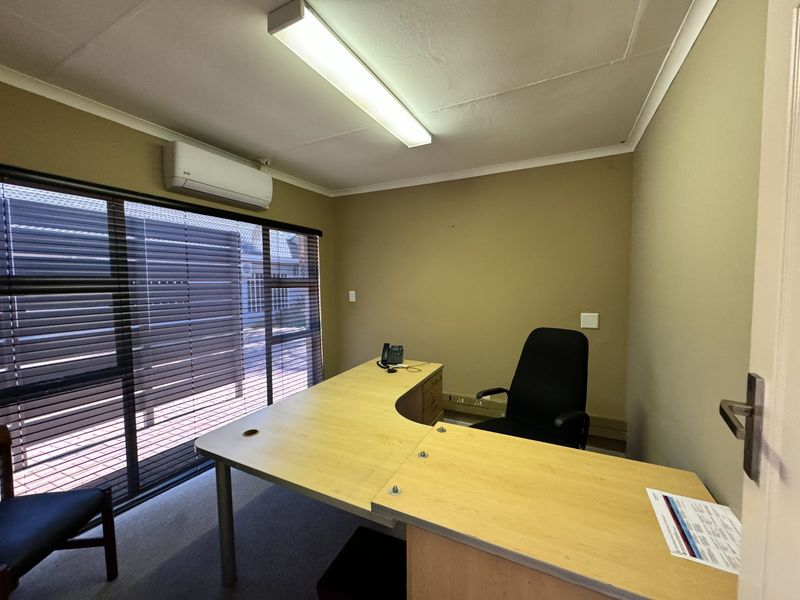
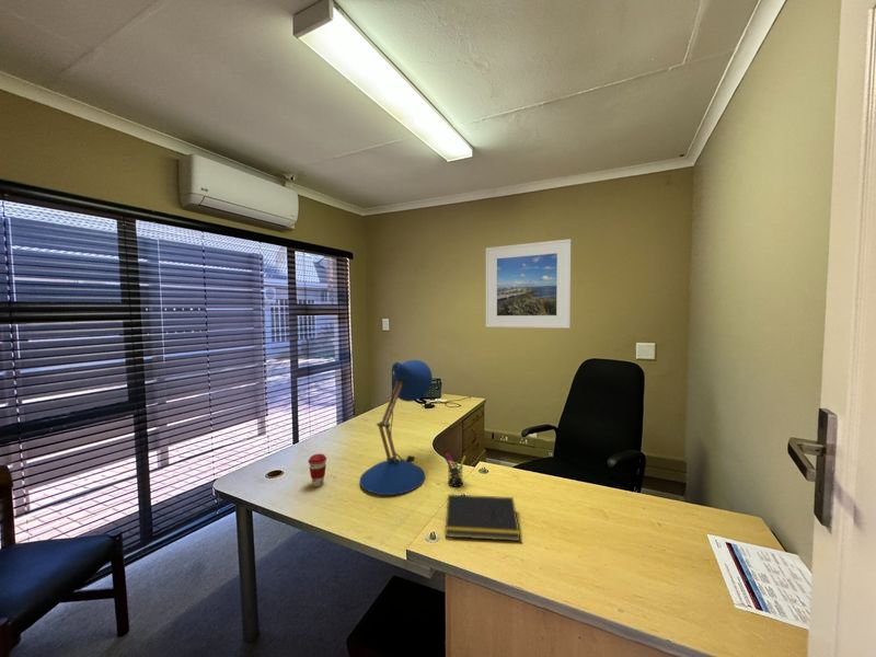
+ pen holder [443,452,466,487]
+ coffee cup [307,452,327,487]
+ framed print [485,238,572,330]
+ desk lamp [359,359,434,496]
+ notepad [443,494,521,542]
